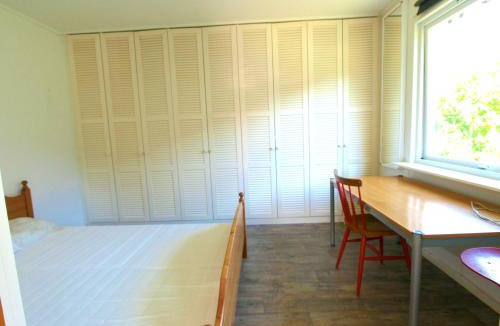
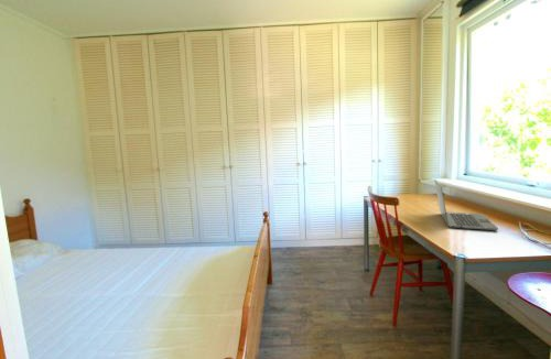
+ laptop [433,178,499,231]
